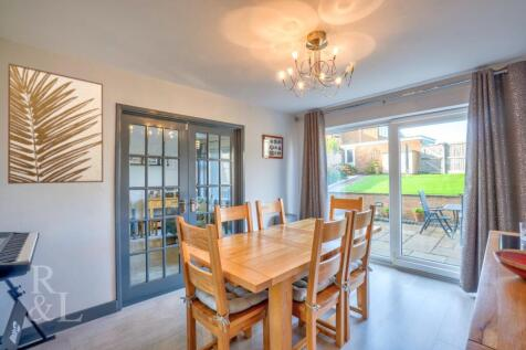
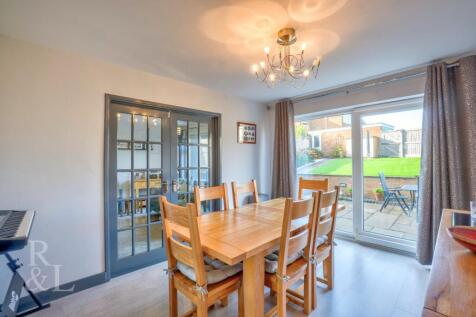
- wall art [7,62,104,184]
